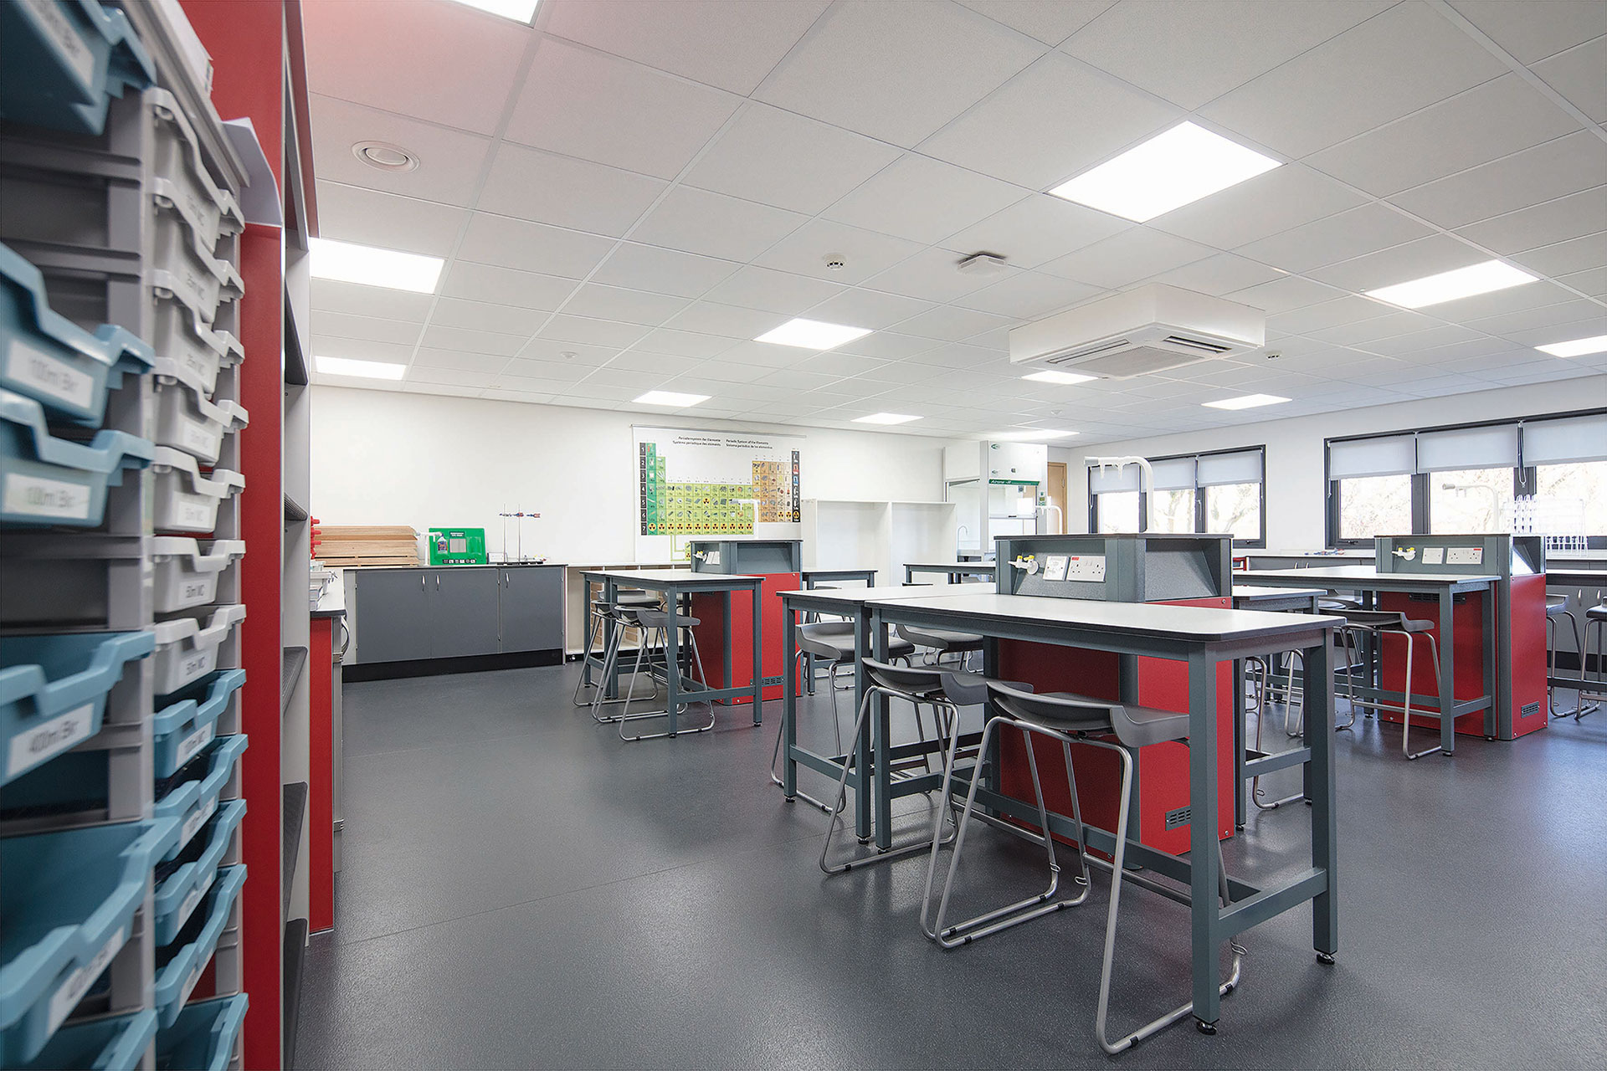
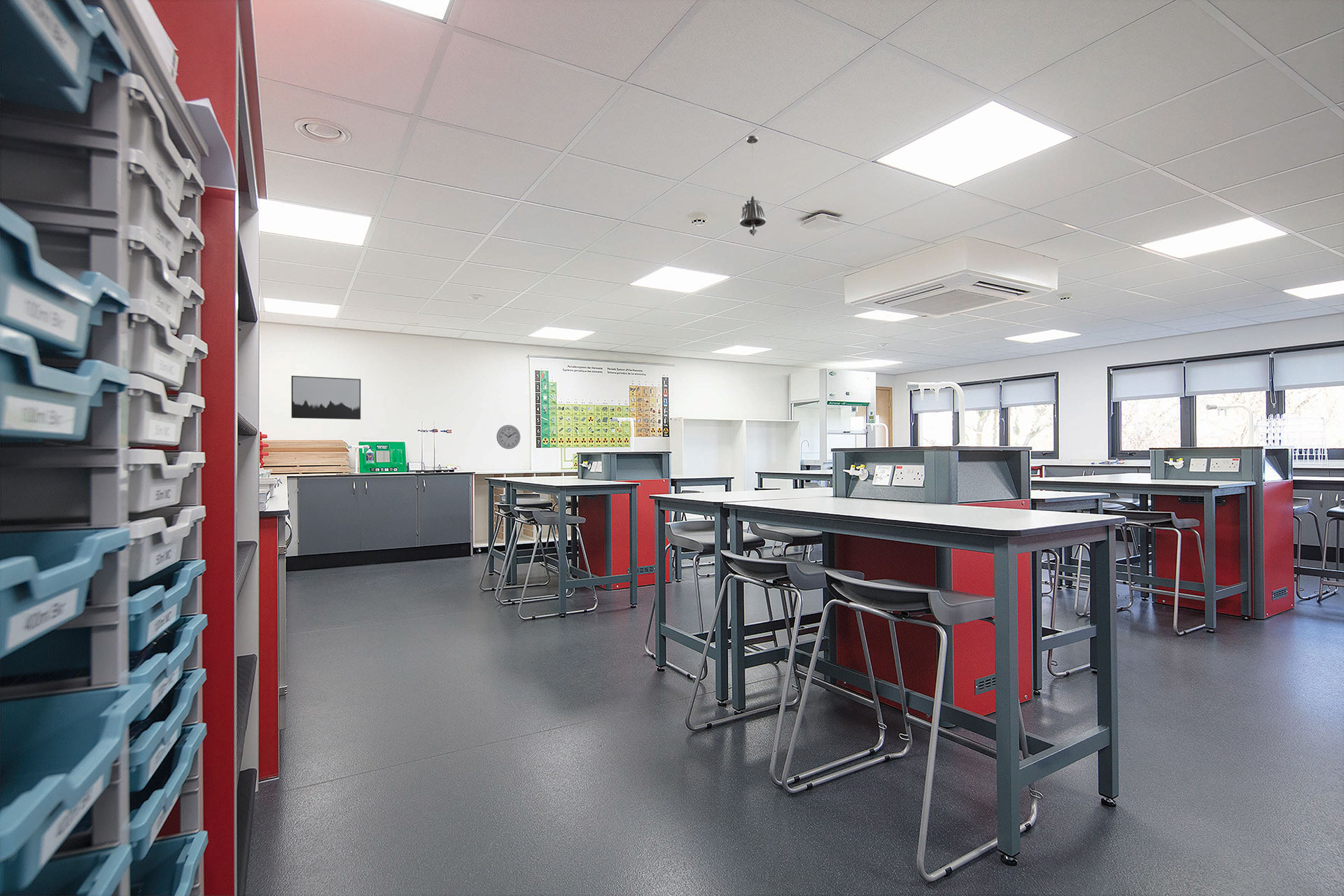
+ wall clock [496,424,521,449]
+ wall art [290,375,361,420]
+ pendant light [739,135,766,237]
